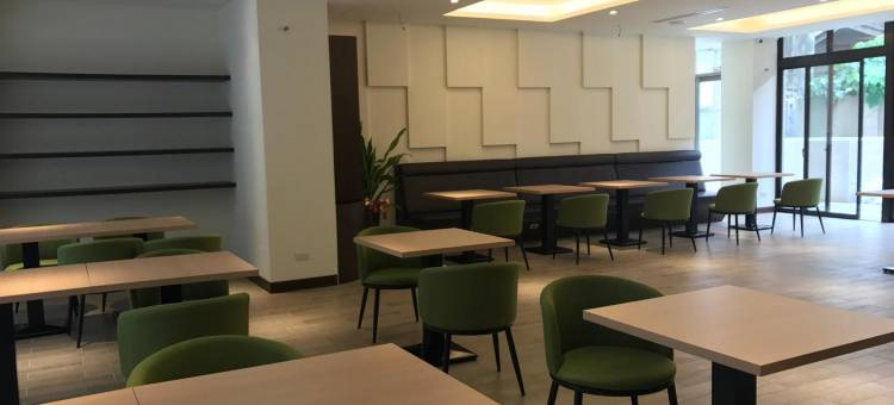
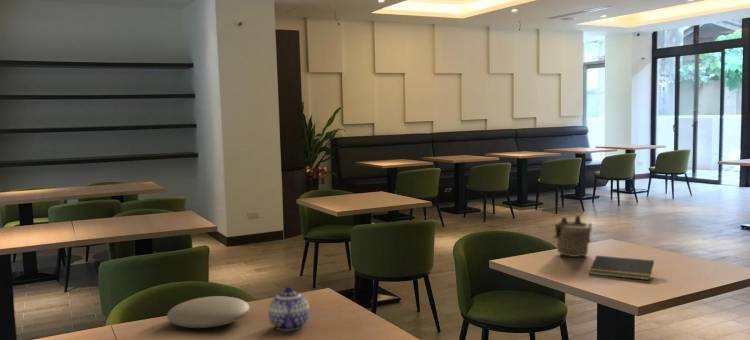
+ teapot [267,286,311,332]
+ notepad [588,255,655,281]
+ plate [166,295,251,329]
+ teapot [552,214,593,258]
